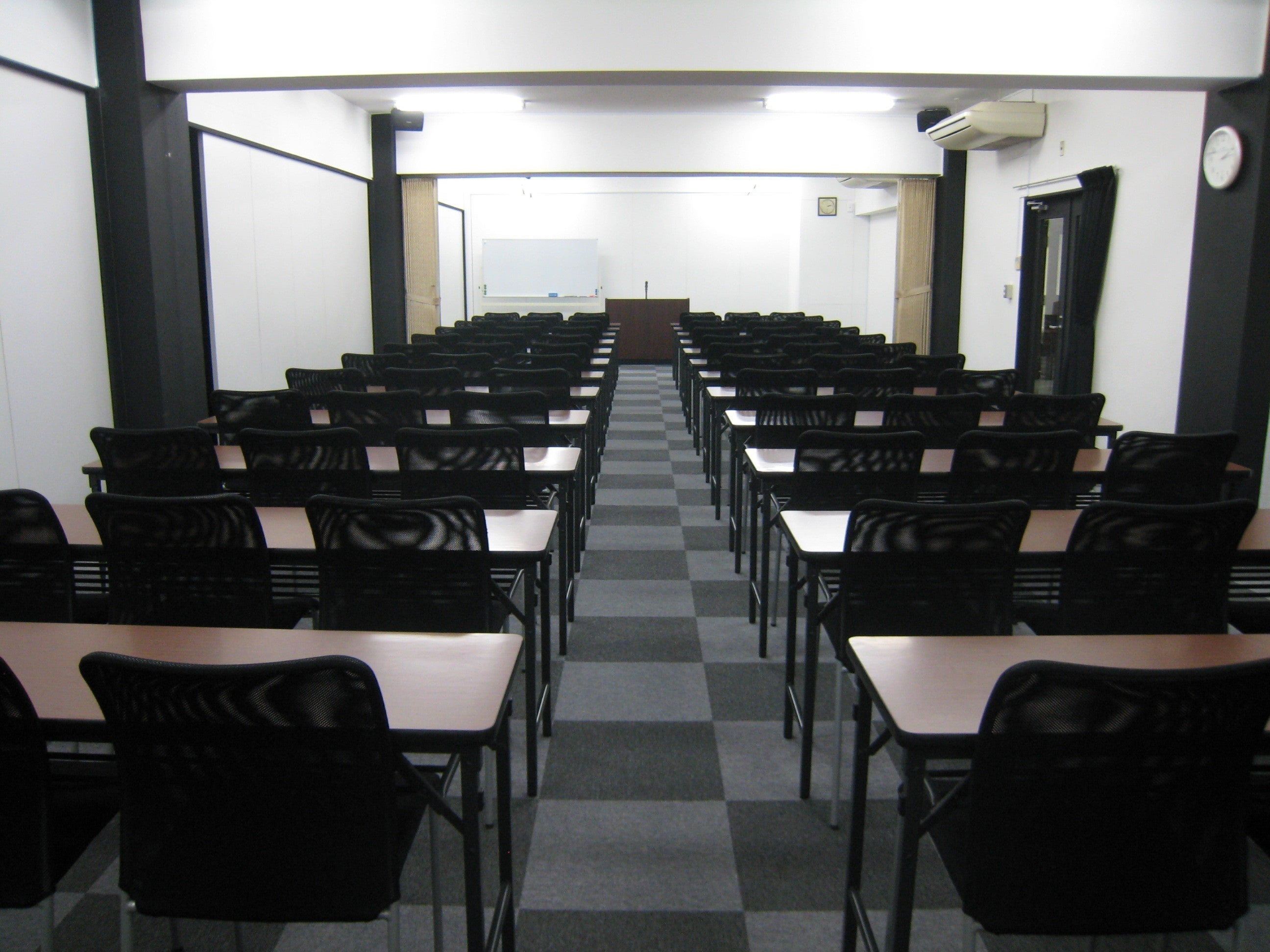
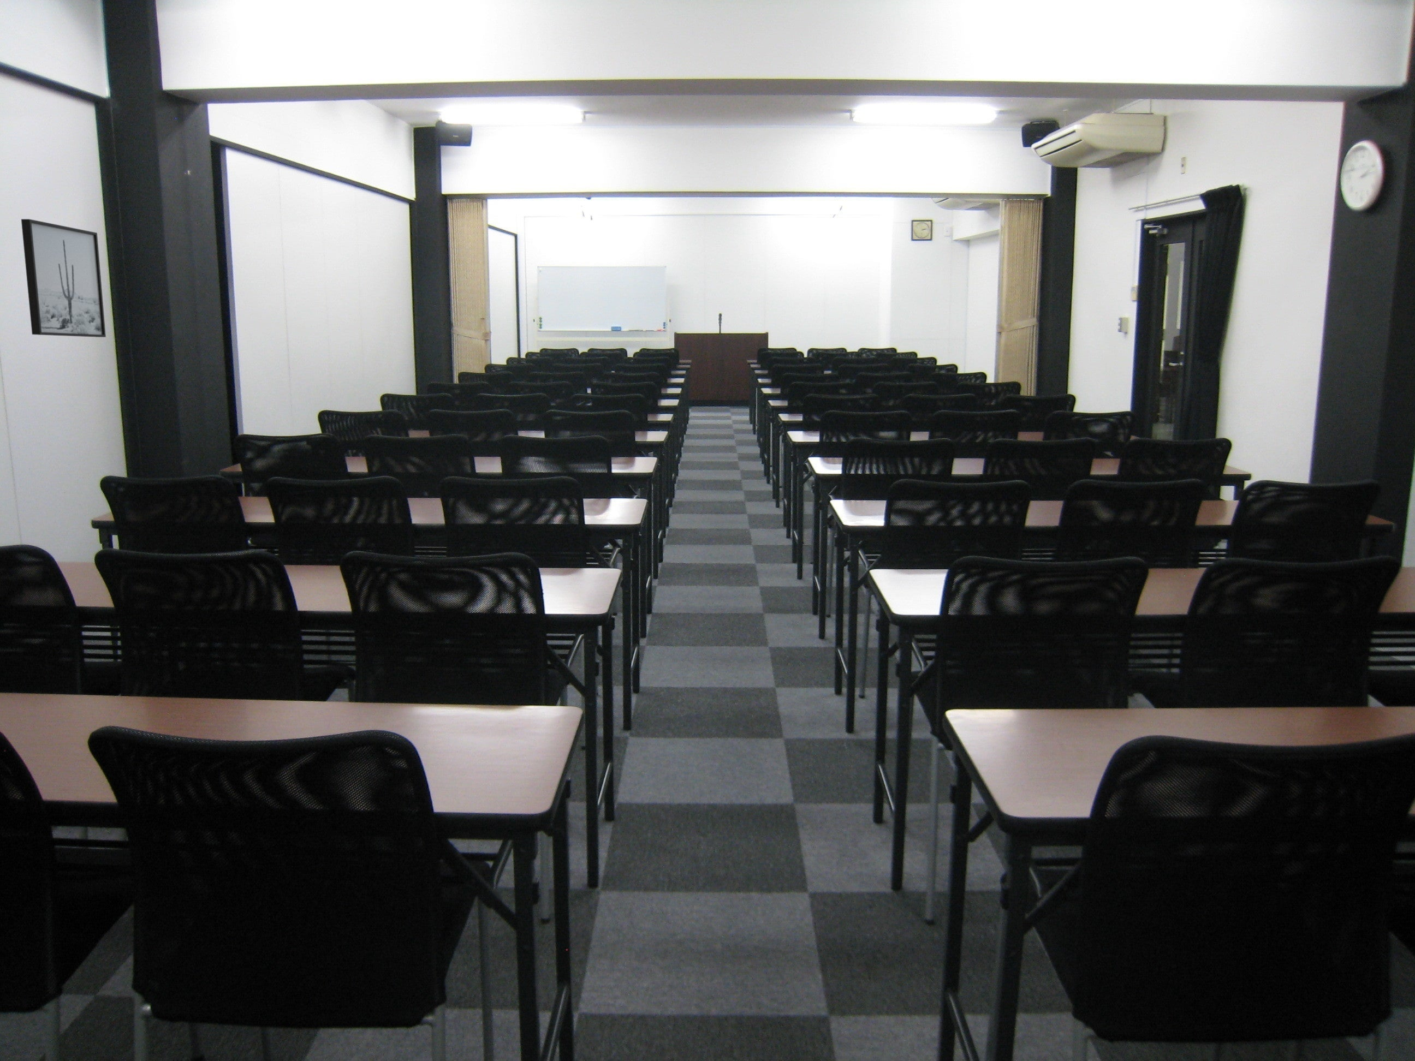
+ wall art [21,218,107,338]
